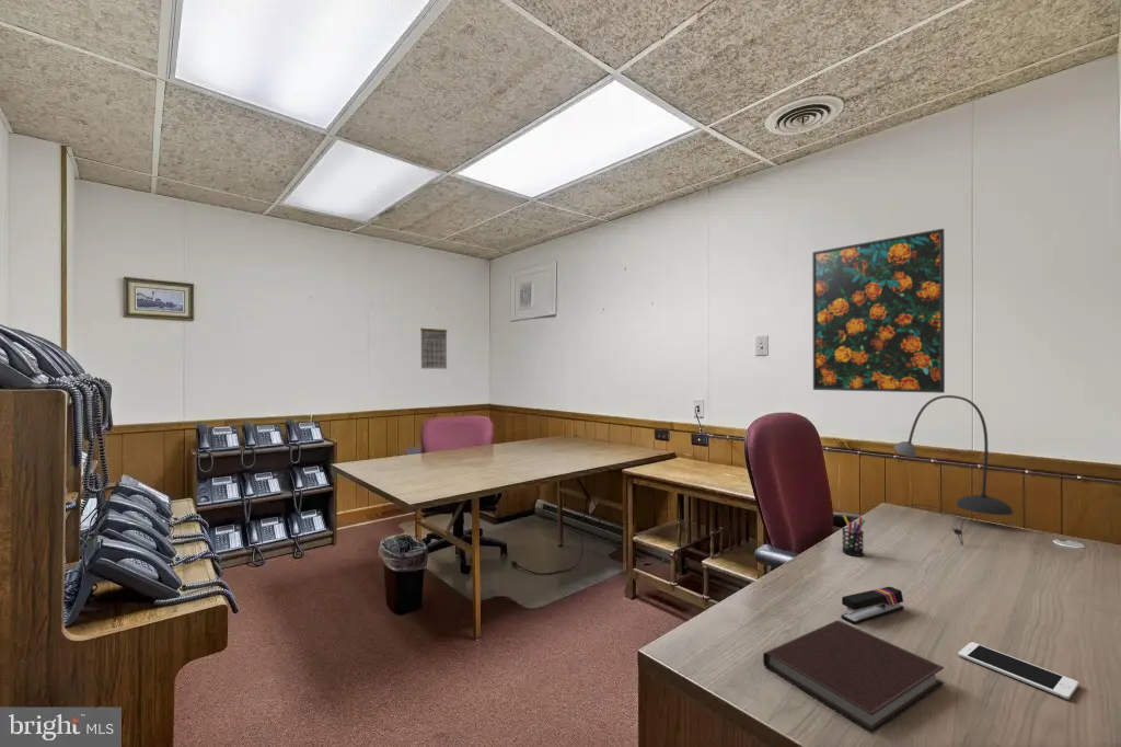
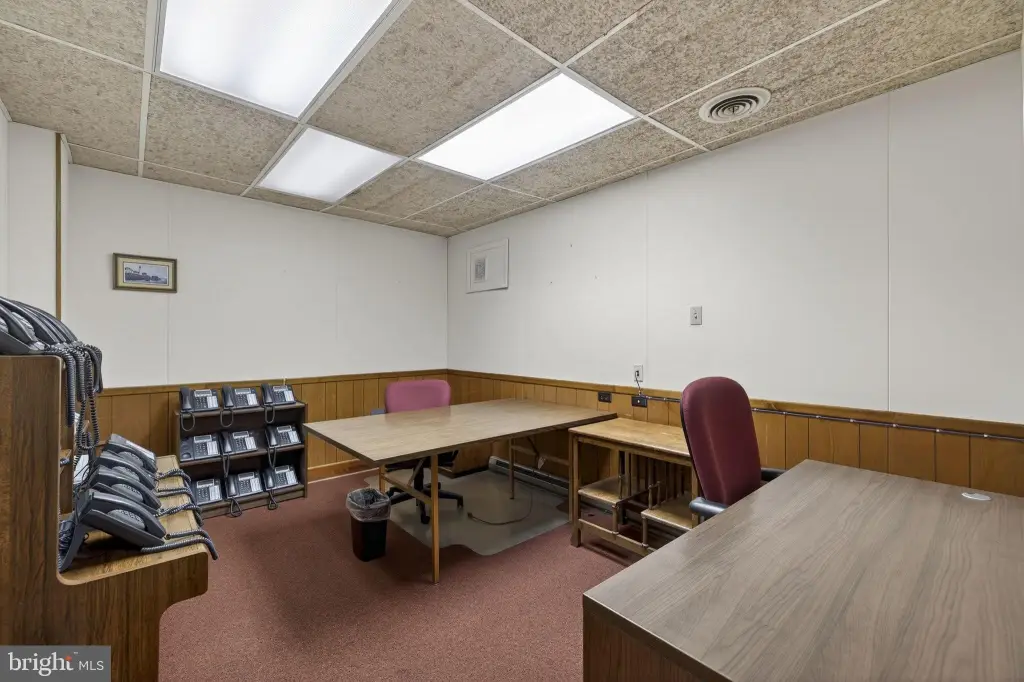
- stapler [840,586,905,625]
- calendar [419,322,448,370]
- desk lamp [892,394,1015,547]
- cell phone [958,641,1079,700]
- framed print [811,228,946,394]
- notebook [762,619,946,735]
- pen holder [841,514,866,558]
